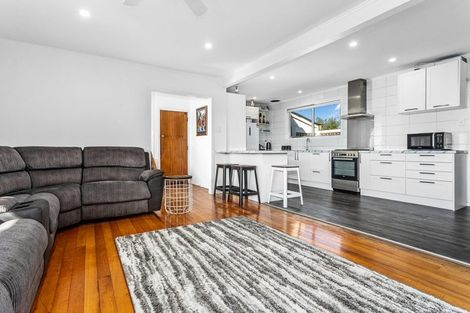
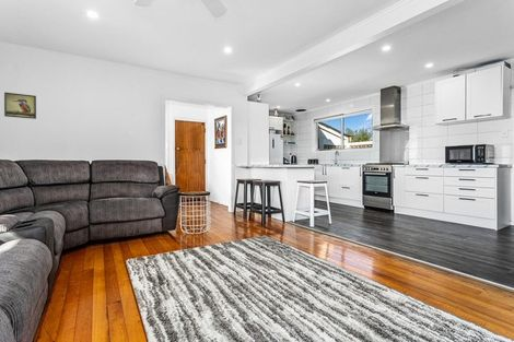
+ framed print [3,92,37,120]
